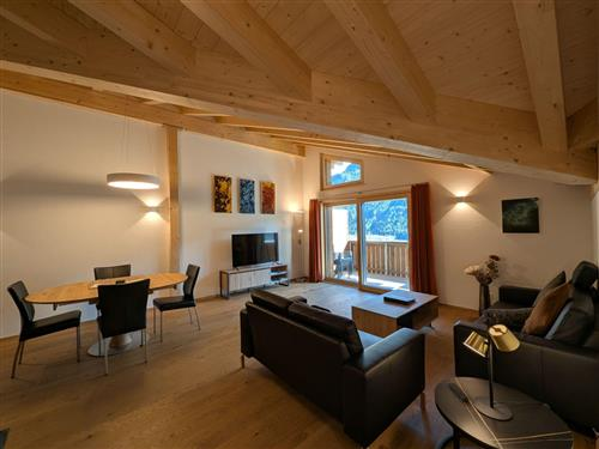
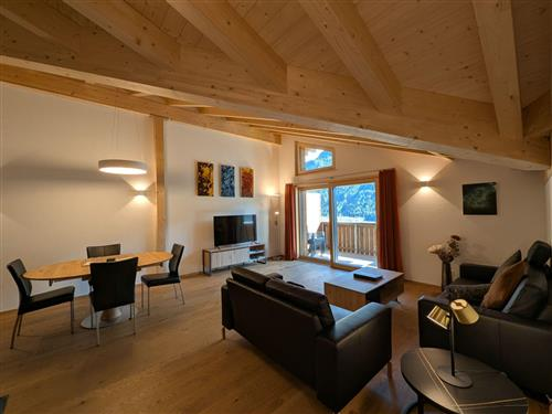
- remote control [447,381,471,402]
